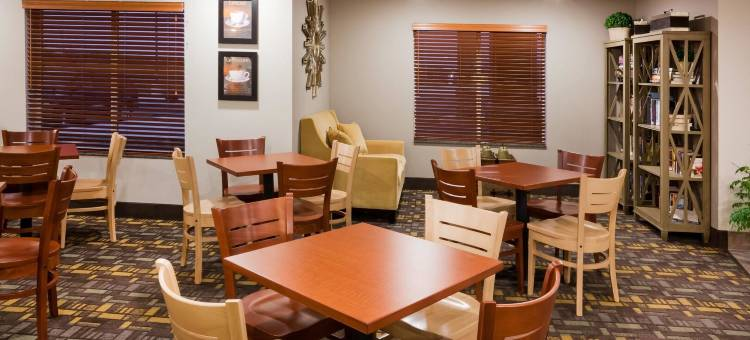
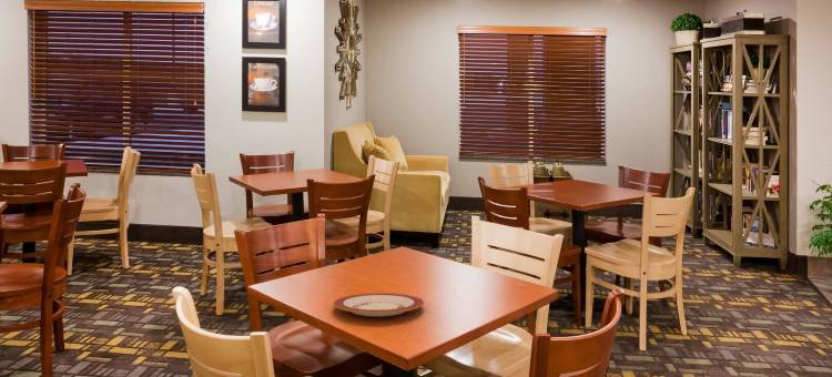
+ plate [332,292,425,317]
